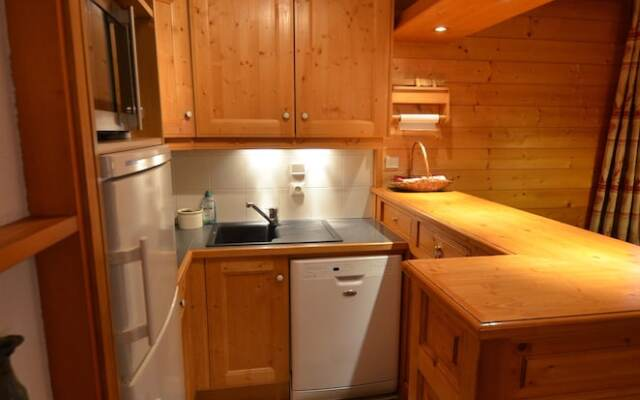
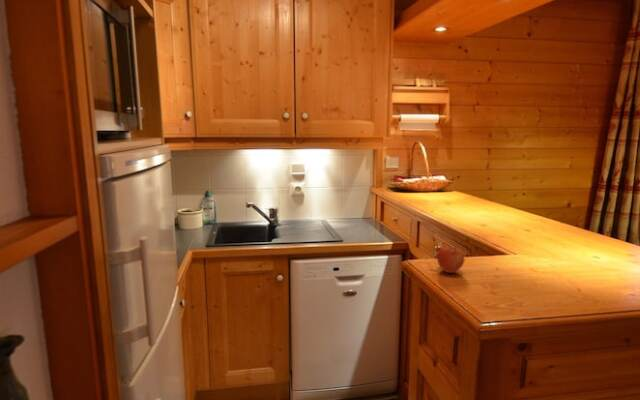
+ apple [436,244,465,274]
